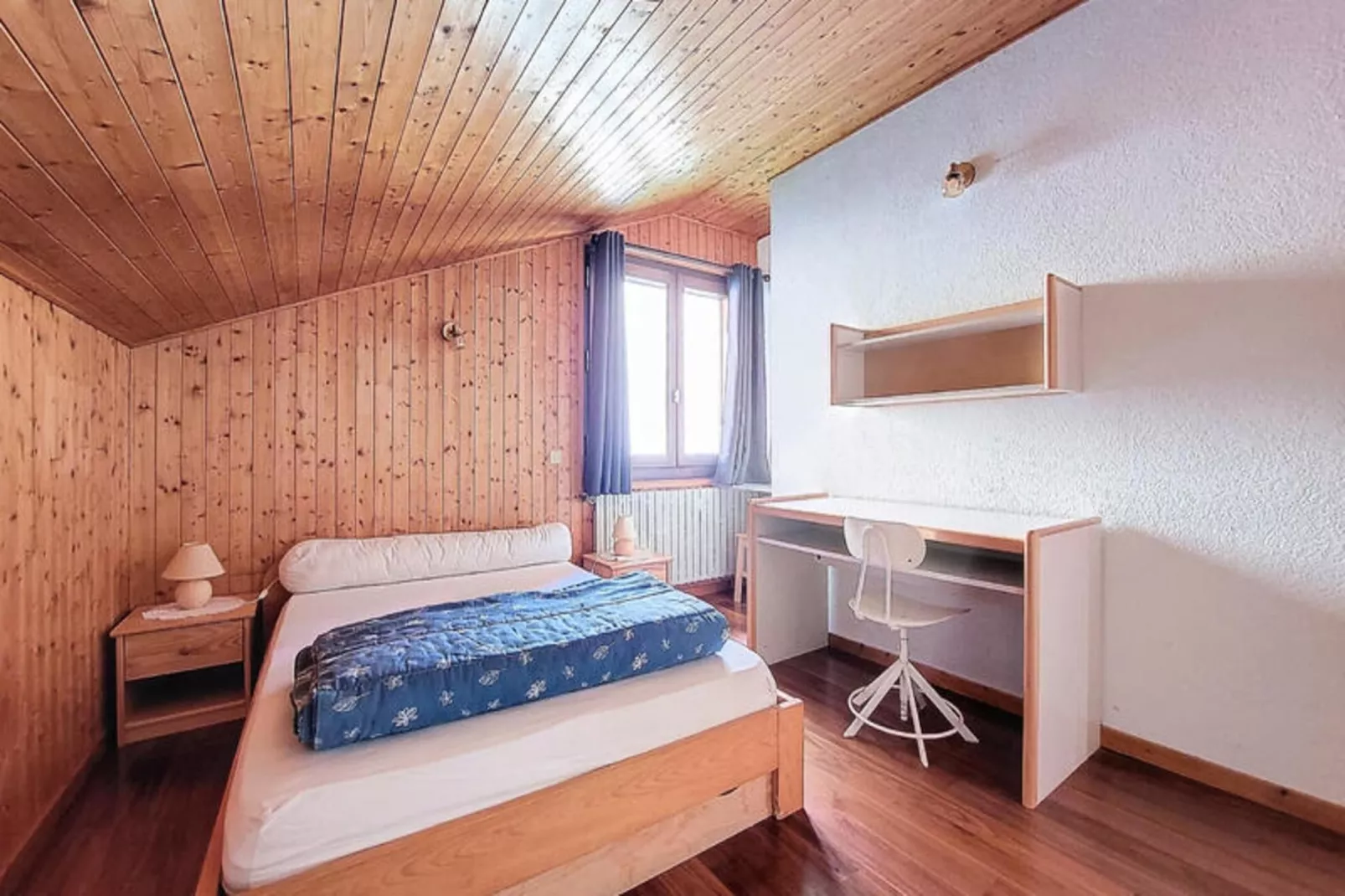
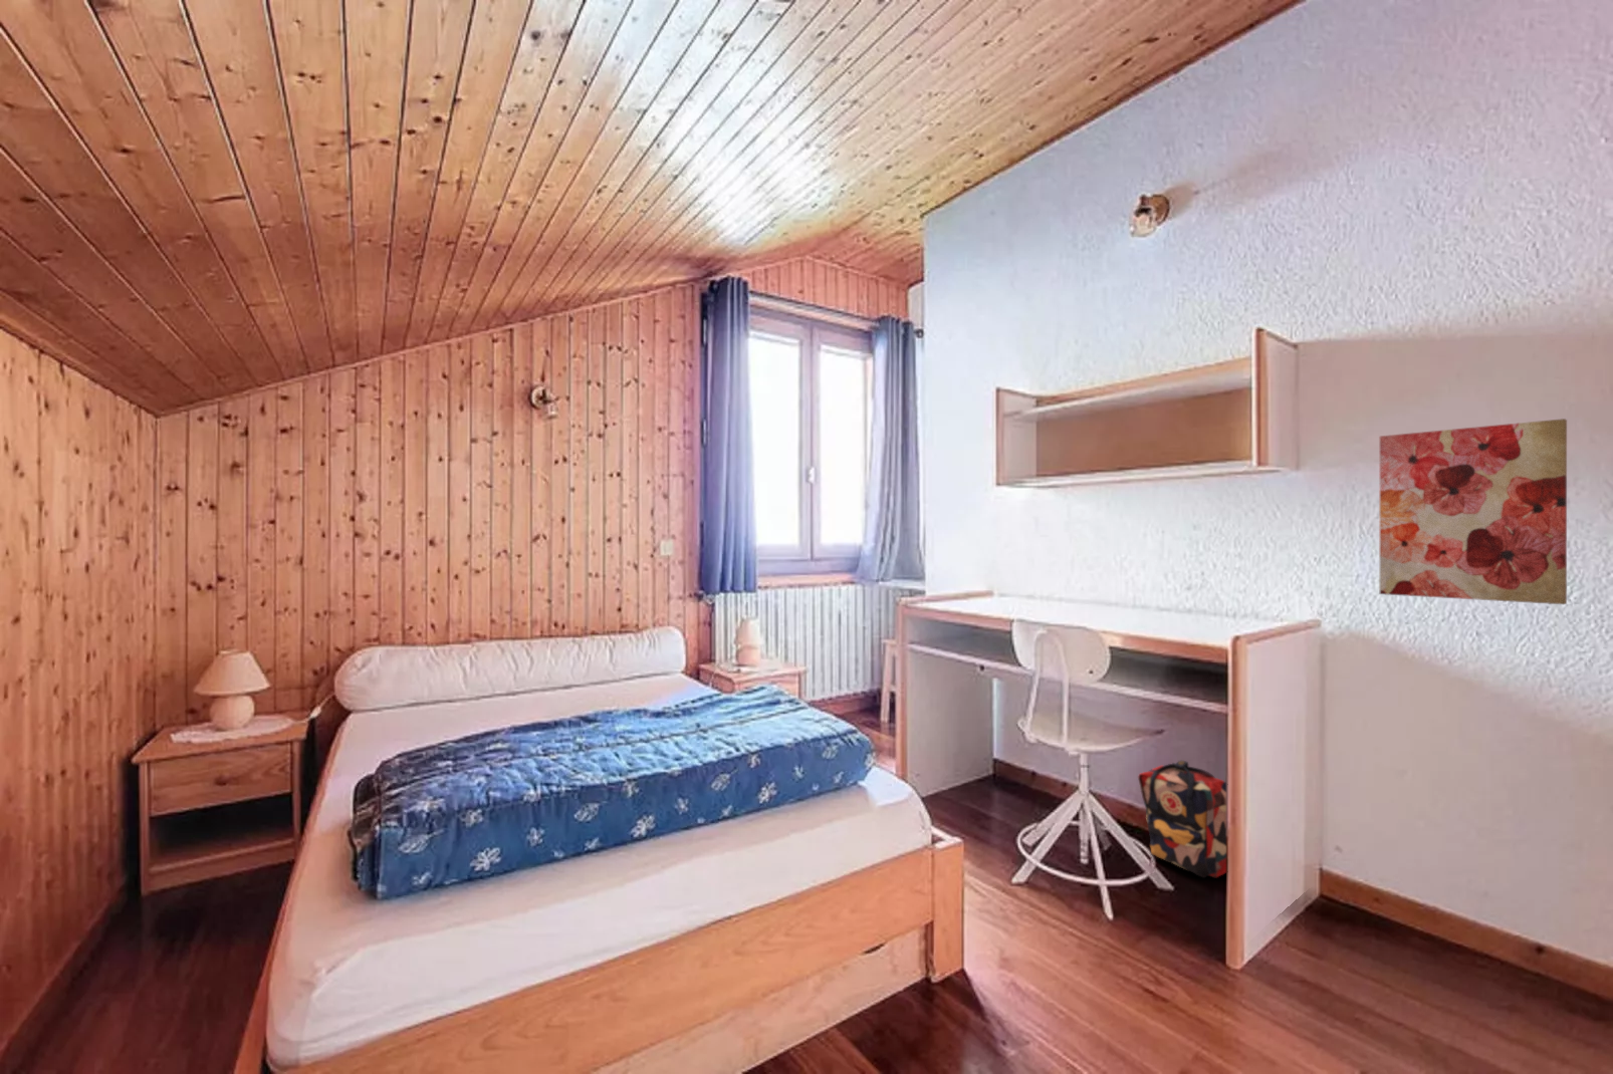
+ wall art [1379,417,1567,605]
+ backpack [1137,760,1227,880]
